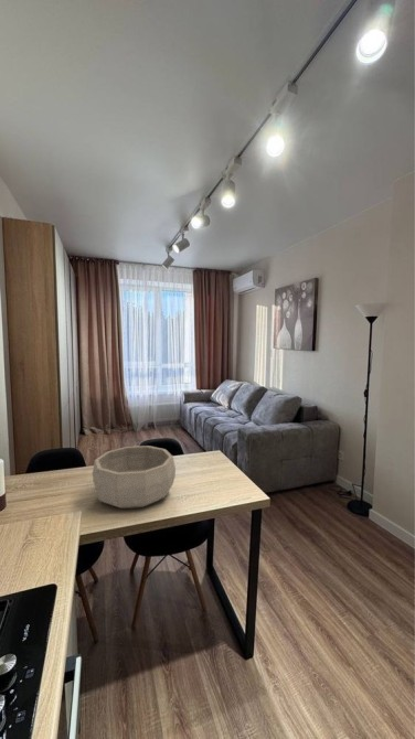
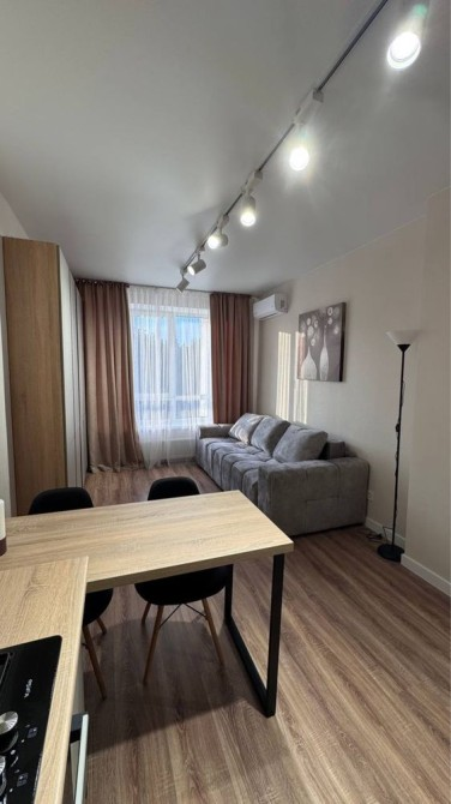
- decorative bowl [92,445,177,510]
